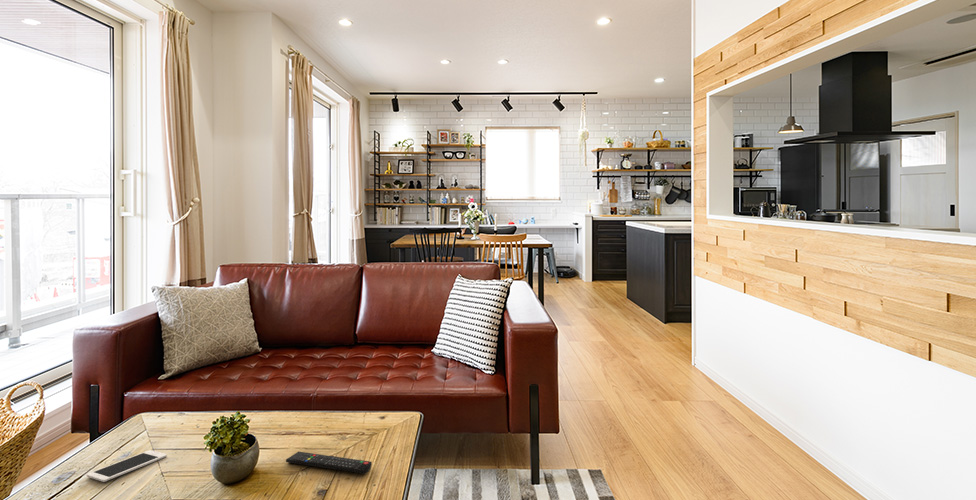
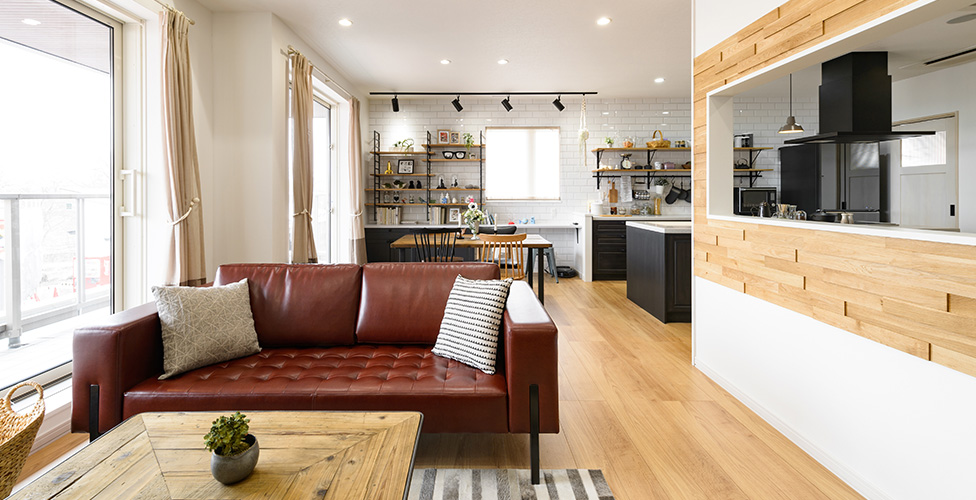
- remote control [285,451,373,474]
- cell phone [86,449,168,483]
